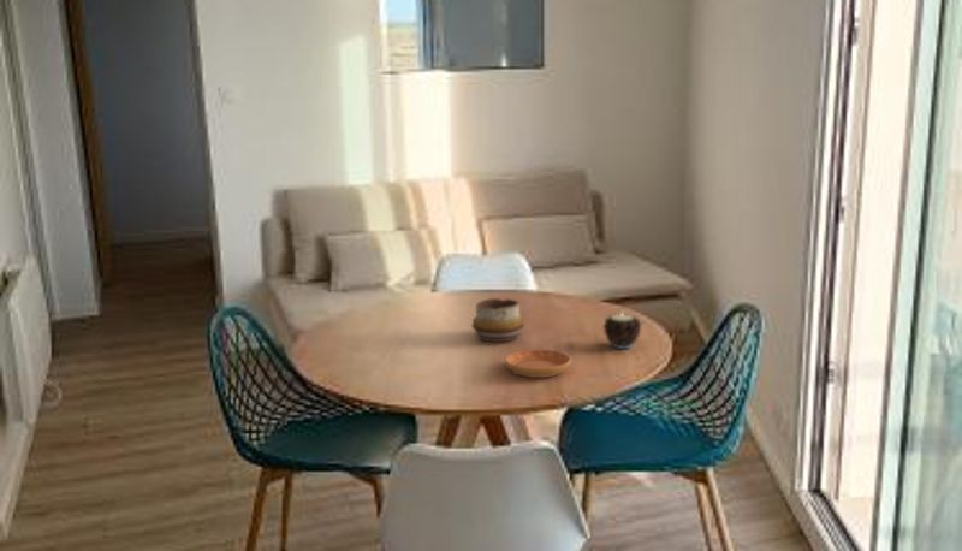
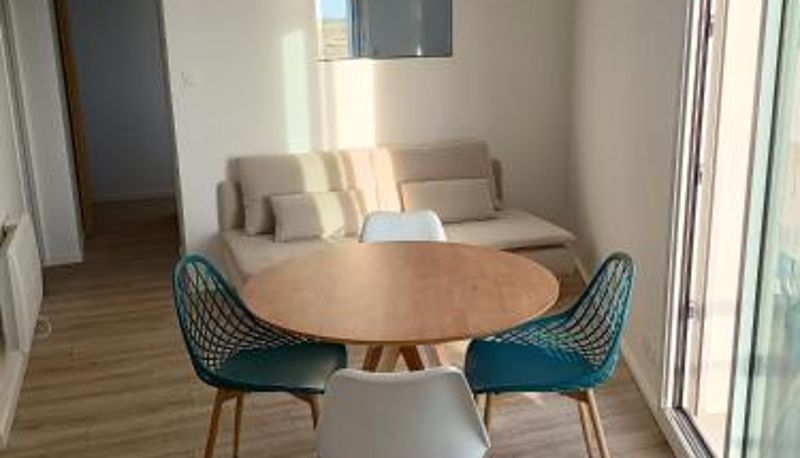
- candle [601,310,643,350]
- saucer [504,348,572,379]
- decorative bowl [470,297,525,343]
